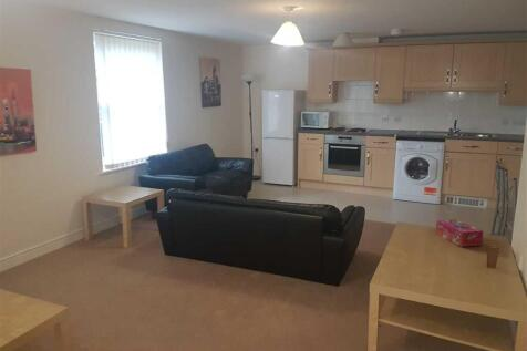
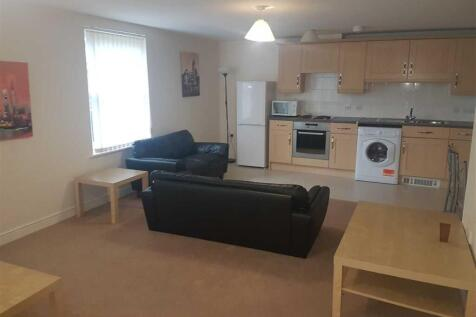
- tissue box [435,218,484,248]
